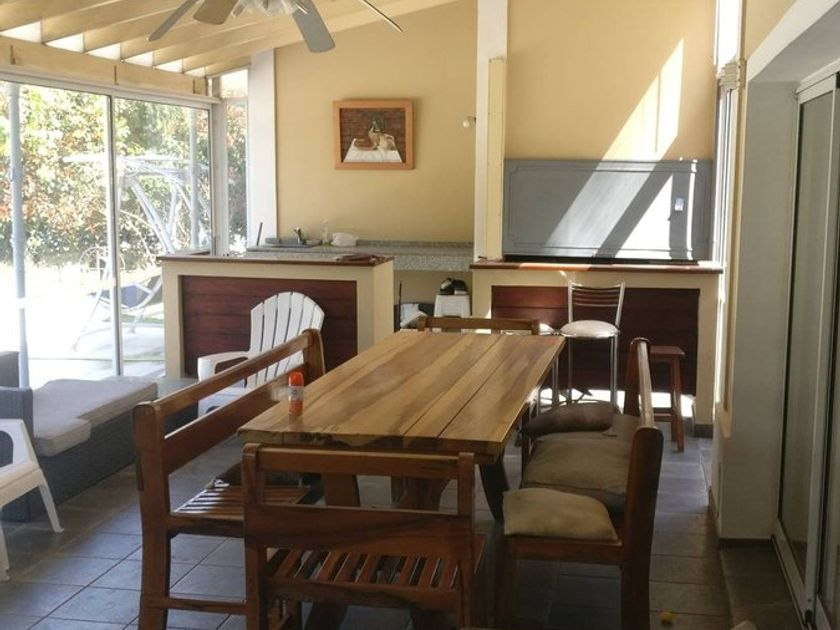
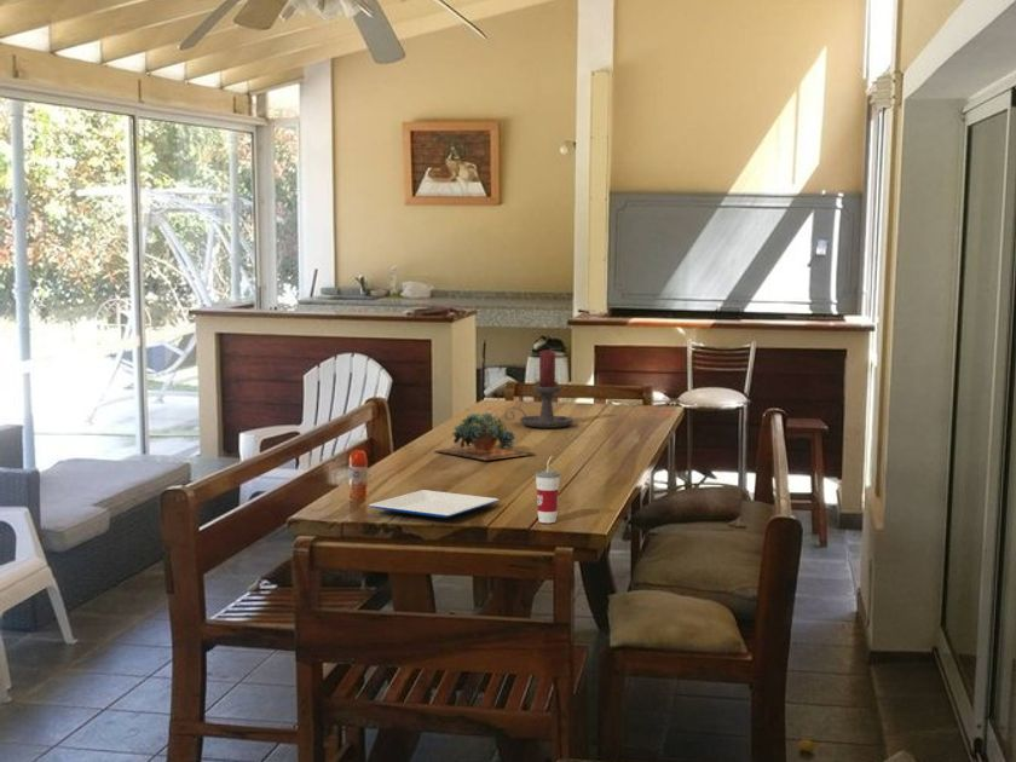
+ candle holder [503,348,575,429]
+ plate [368,489,500,519]
+ succulent plant [434,411,537,461]
+ cup [535,455,561,524]
